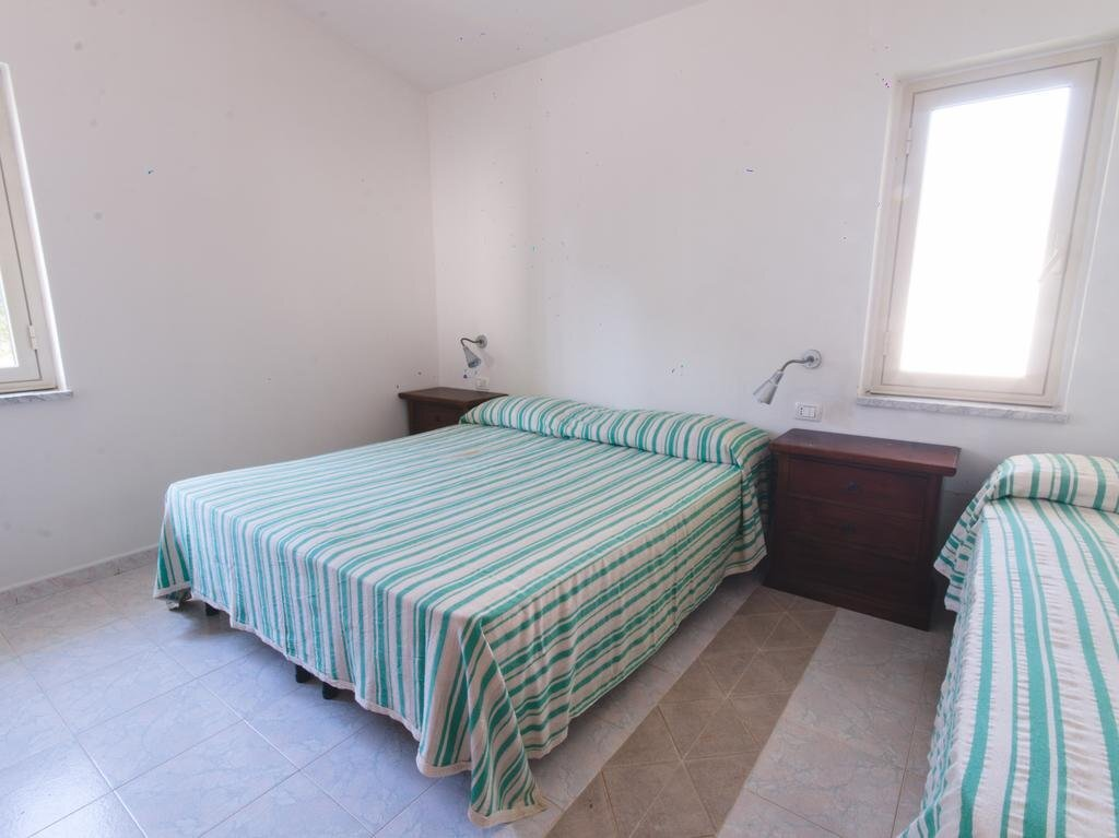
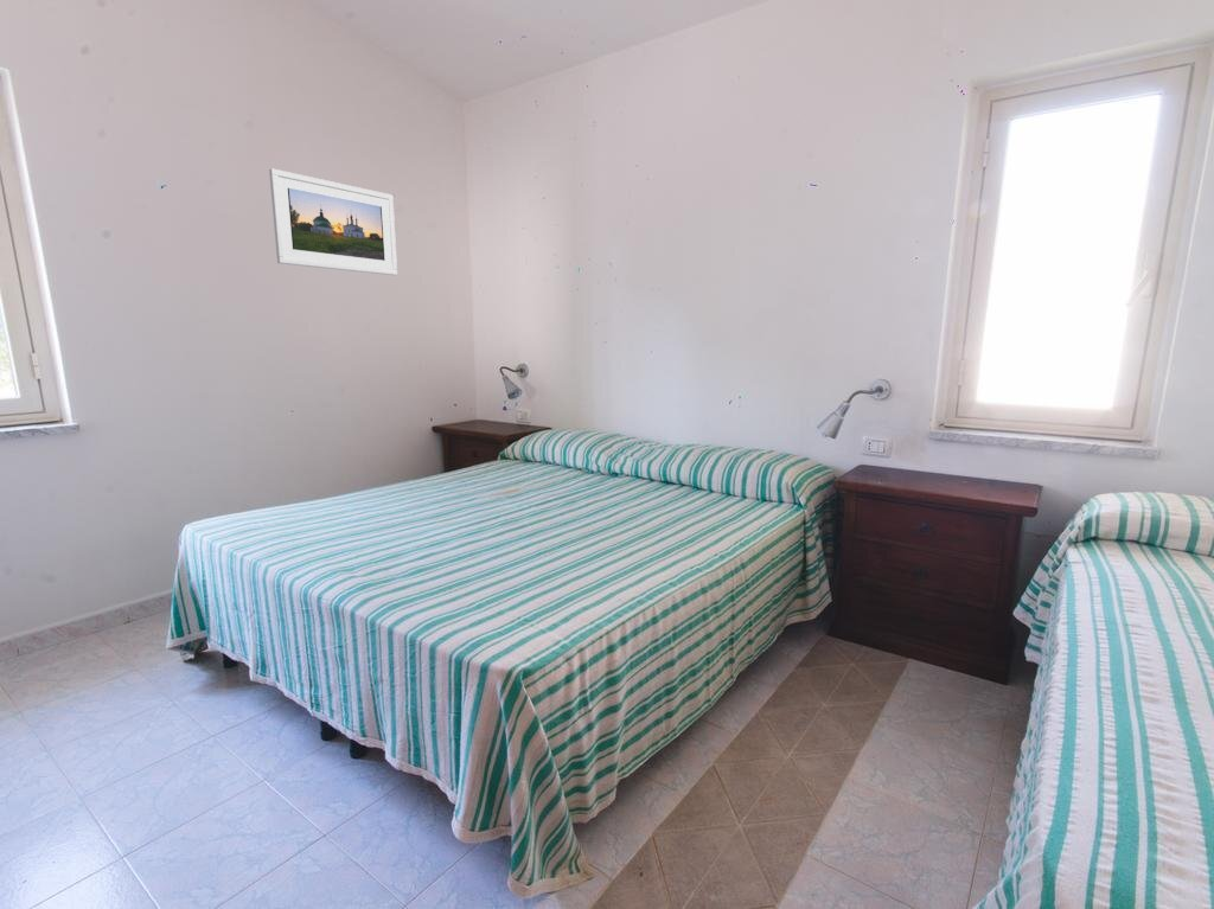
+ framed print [268,167,398,276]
